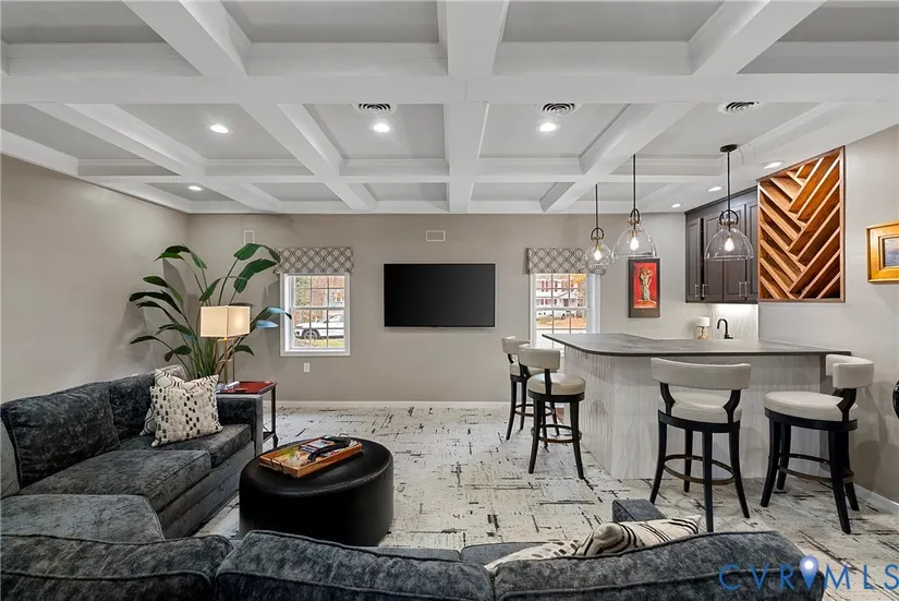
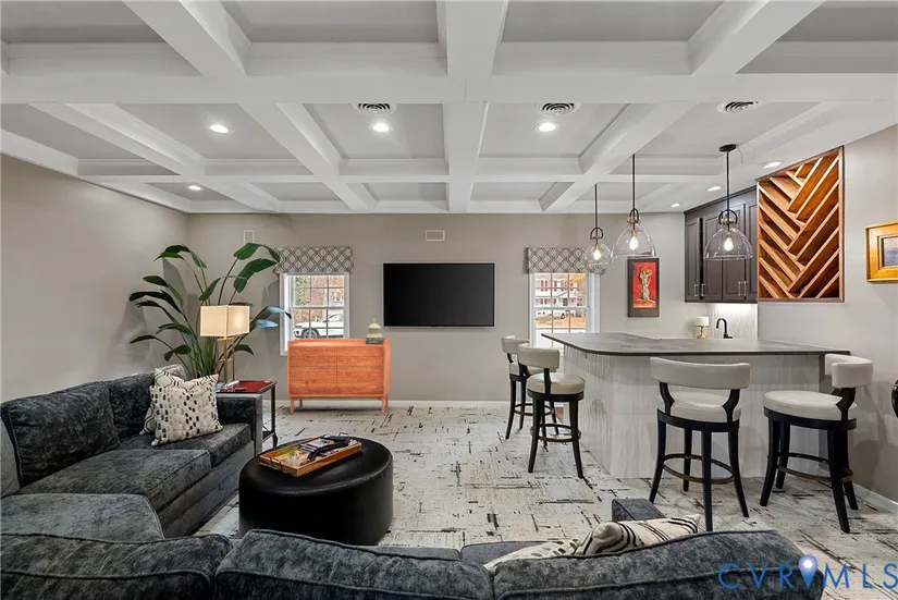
+ sideboard [286,338,392,415]
+ decorative urn [365,318,384,344]
